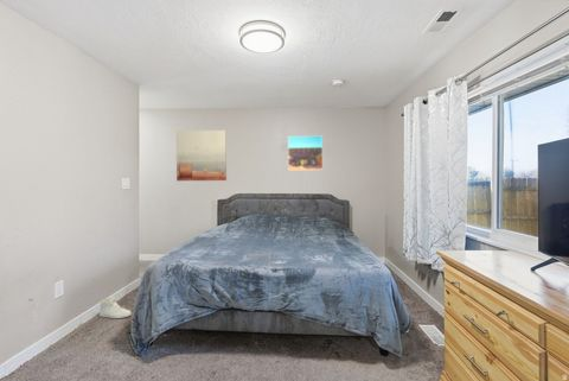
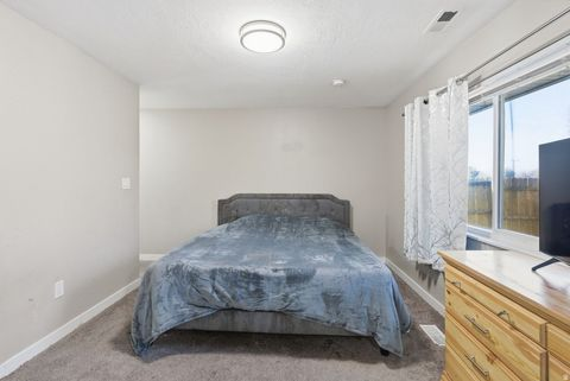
- sneaker [98,297,133,319]
- wall art [175,129,228,182]
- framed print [287,135,324,172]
